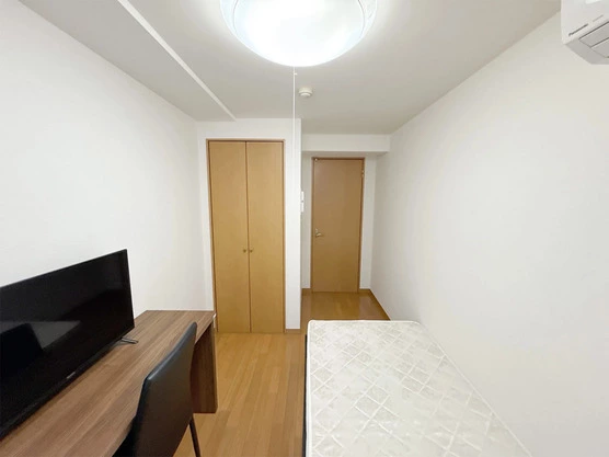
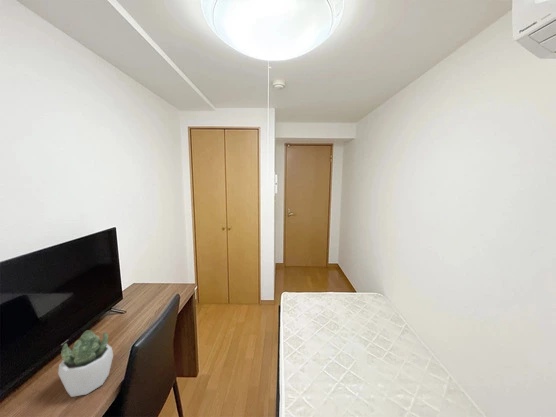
+ succulent plant [57,329,114,398]
